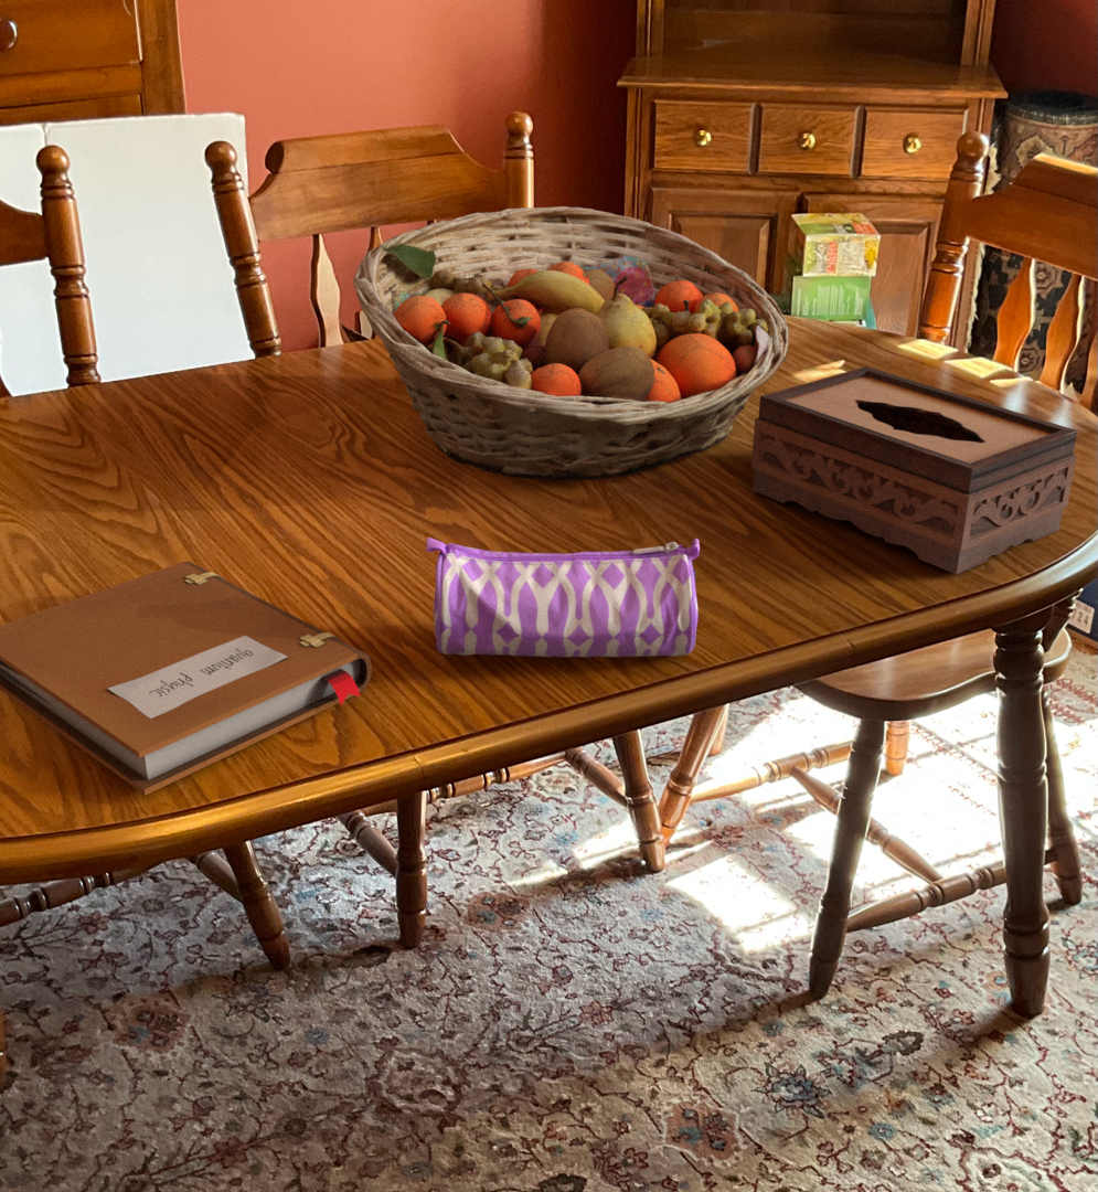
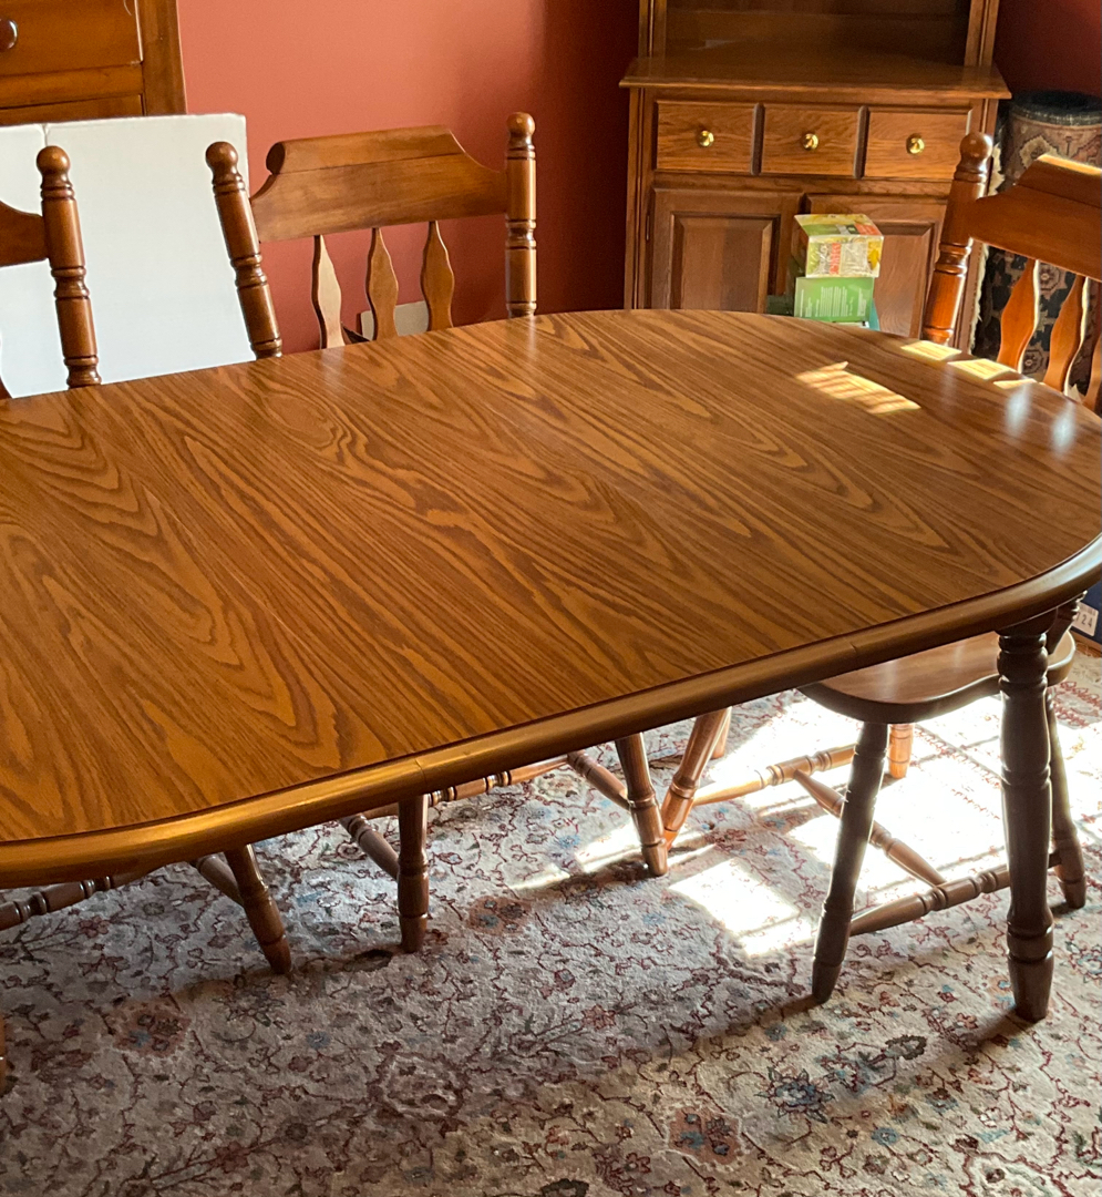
- tissue box [750,365,1078,575]
- pencil case [425,536,701,658]
- notebook [0,561,373,797]
- fruit basket [352,205,791,482]
